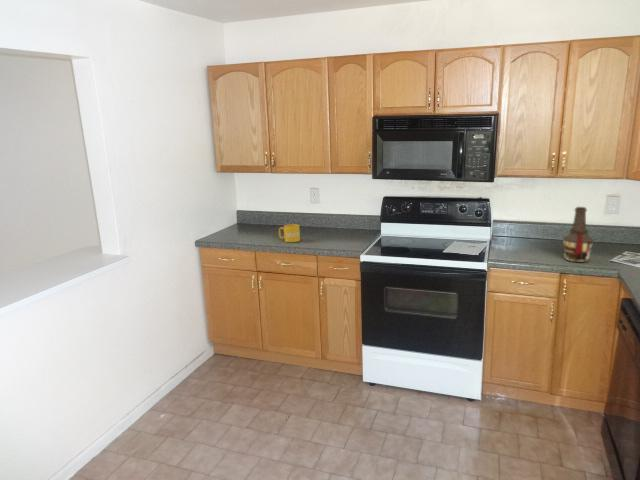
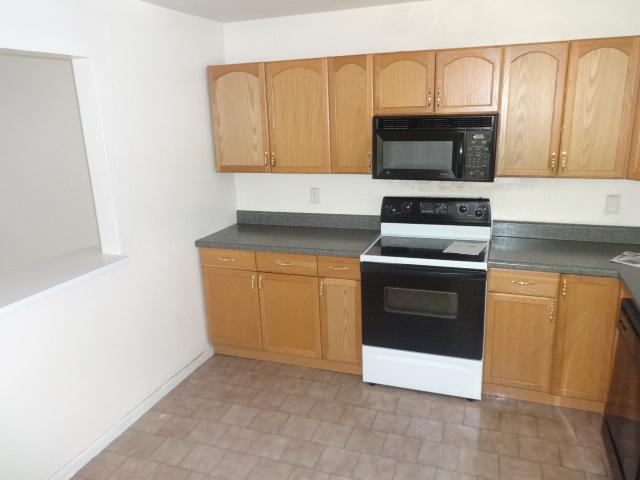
- bottle [562,206,595,263]
- mug [278,223,301,243]
